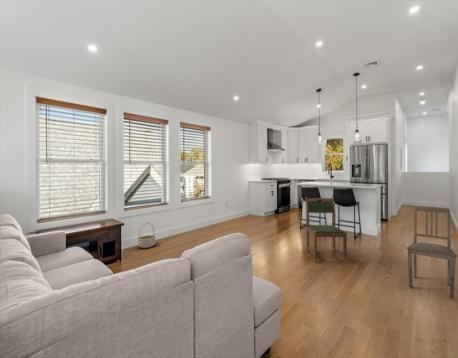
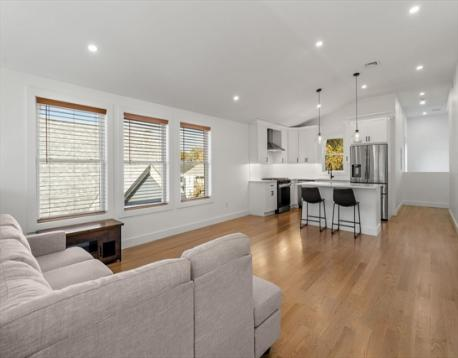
- basket [137,222,157,249]
- dining chair [305,196,348,263]
- dining chair [406,206,458,299]
